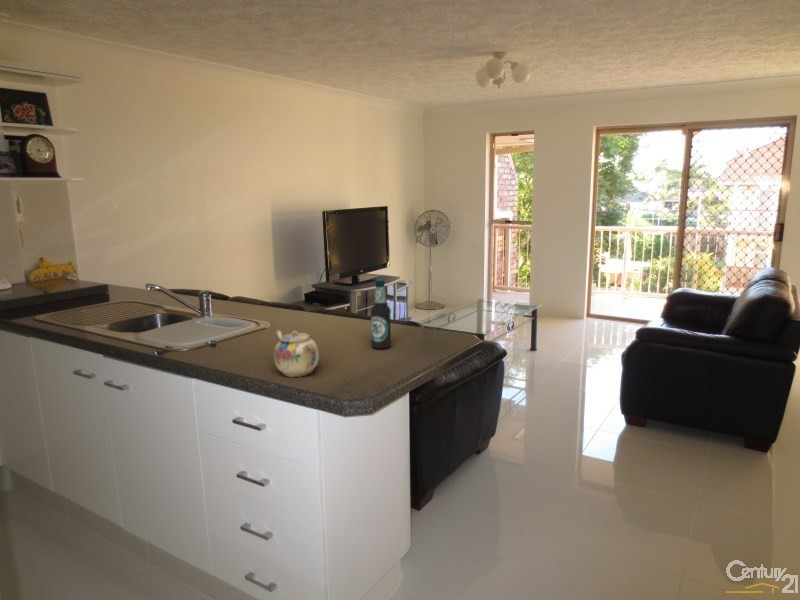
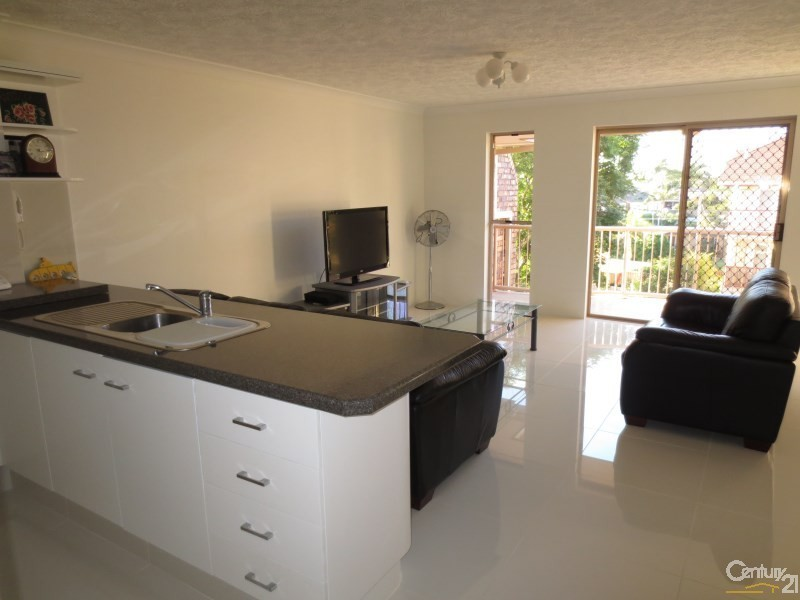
- teapot [273,329,320,378]
- bottle [370,277,392,350]
